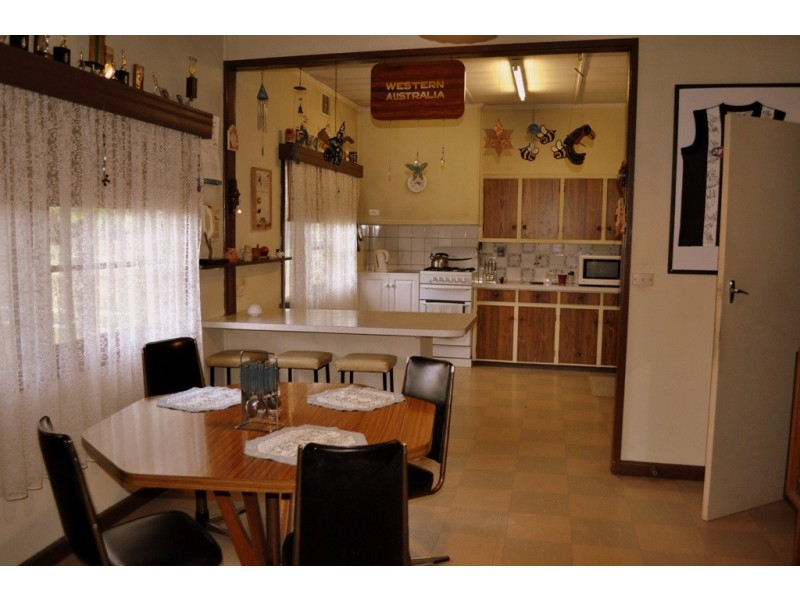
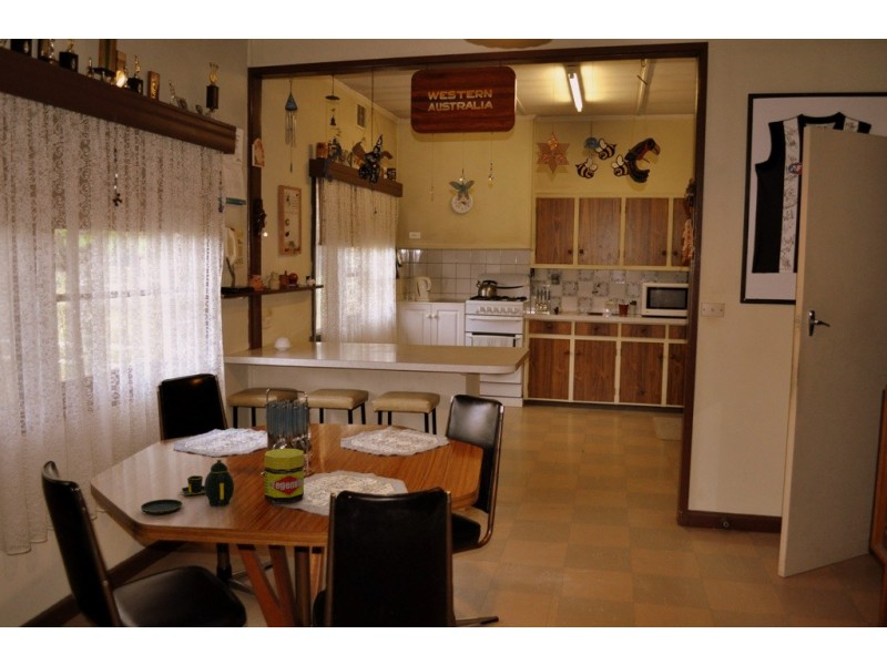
+ teapot [140,458,235,515]
+ jar [264,448,305,504]
